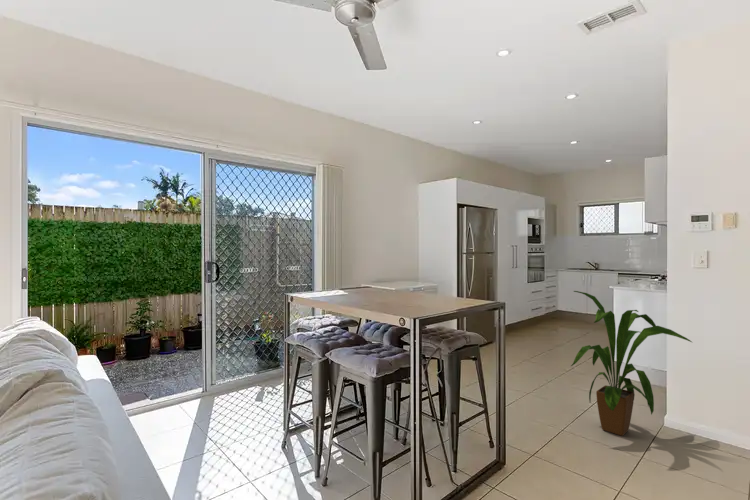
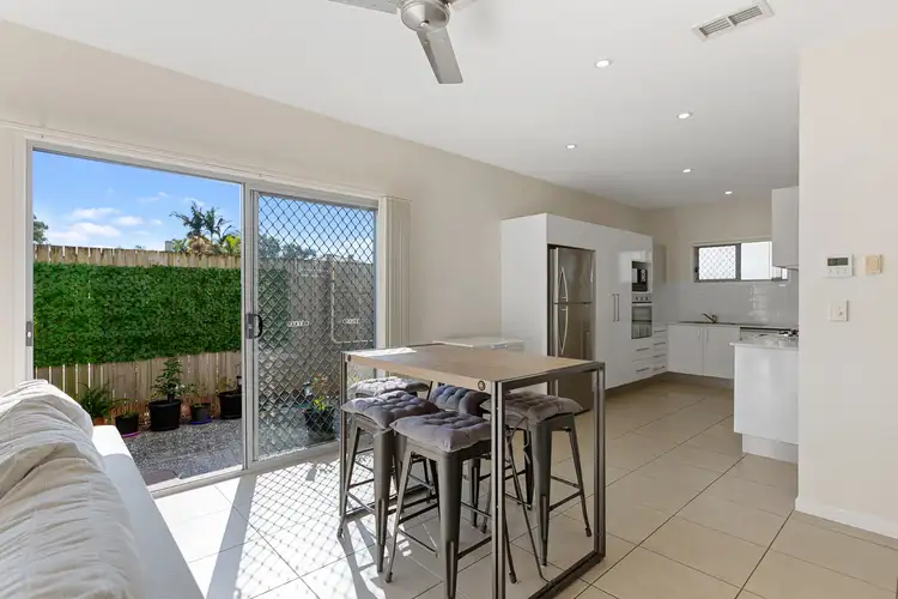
- house plant [570,290,694,437]
